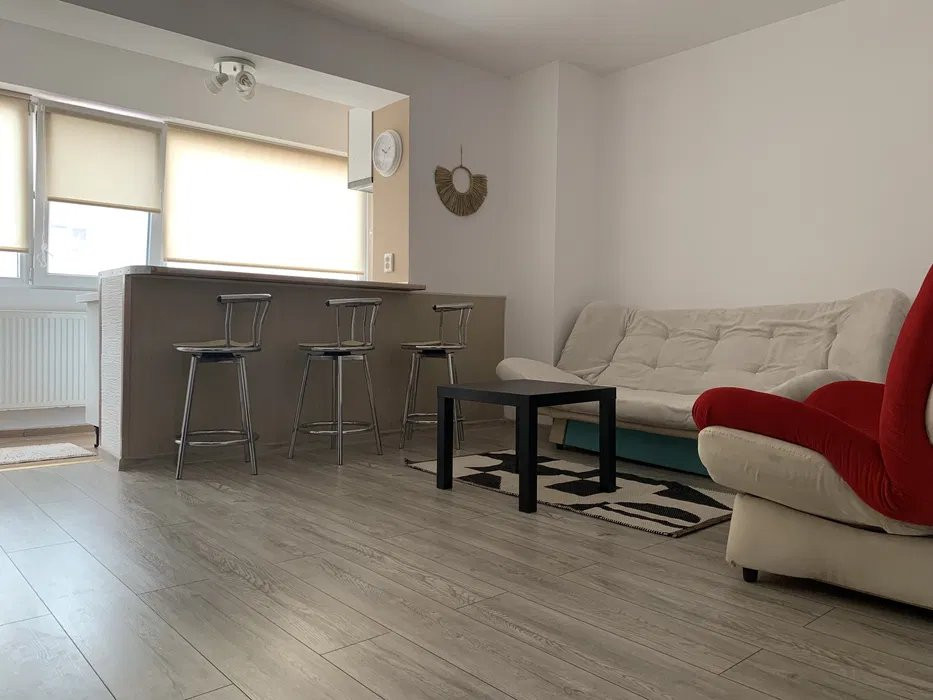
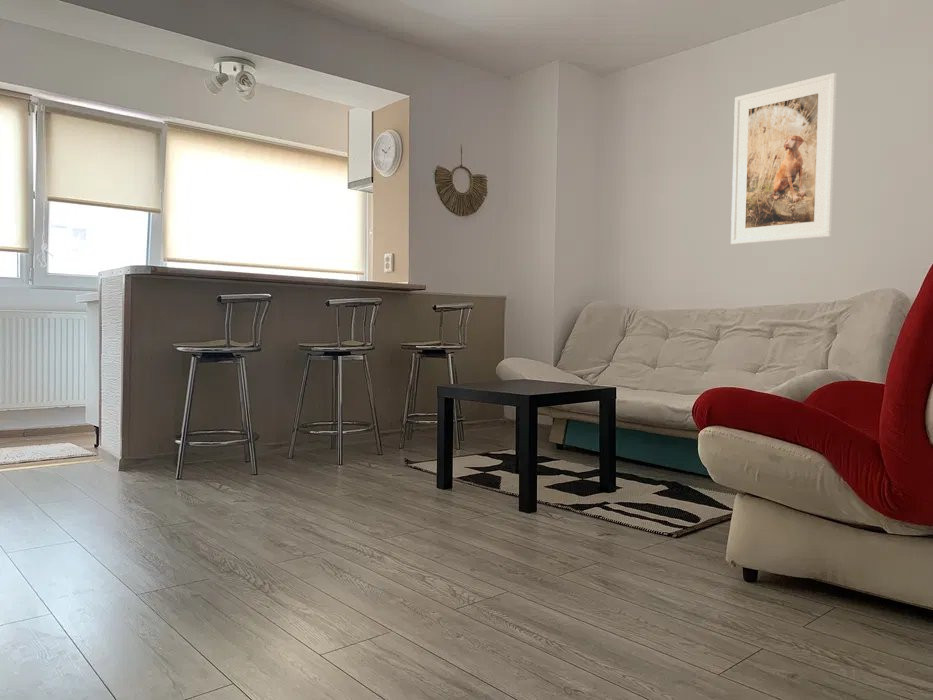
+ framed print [730,72,837,245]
